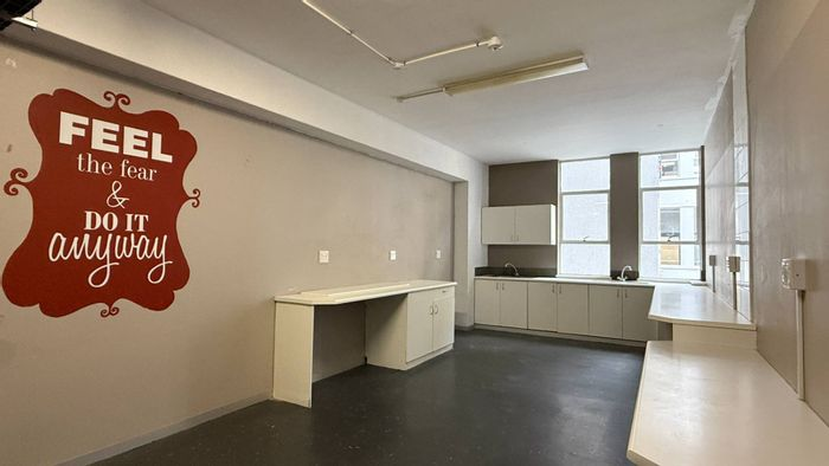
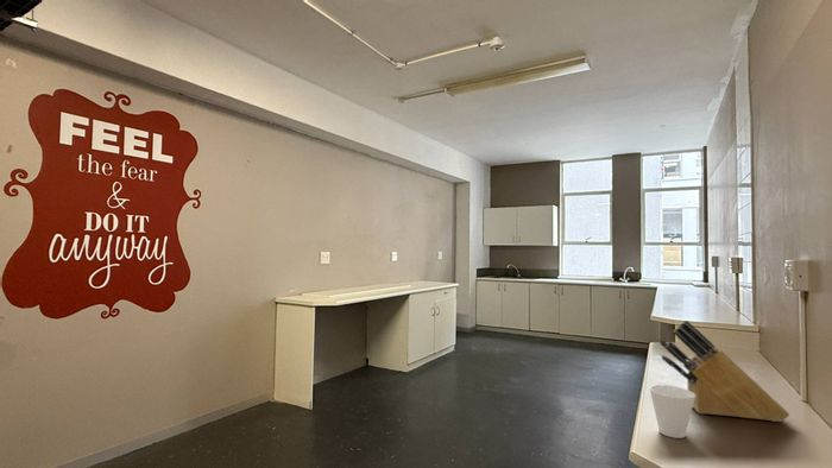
+ knife block [658,320,790,423]
+ cup [649,384,695,439]
